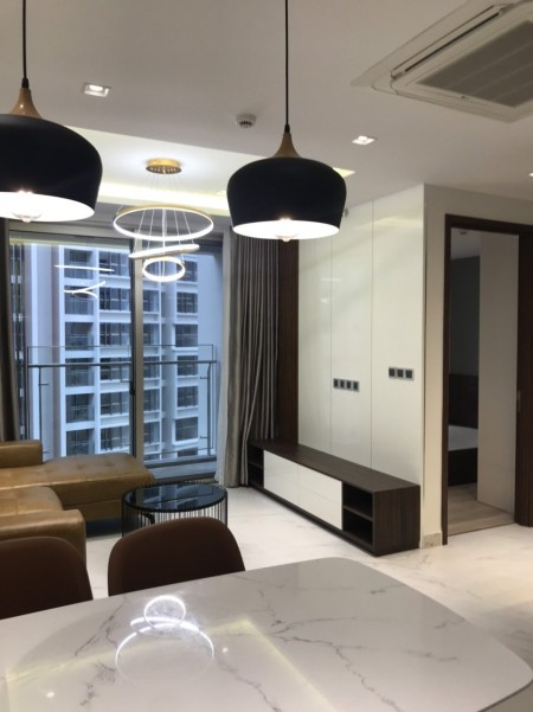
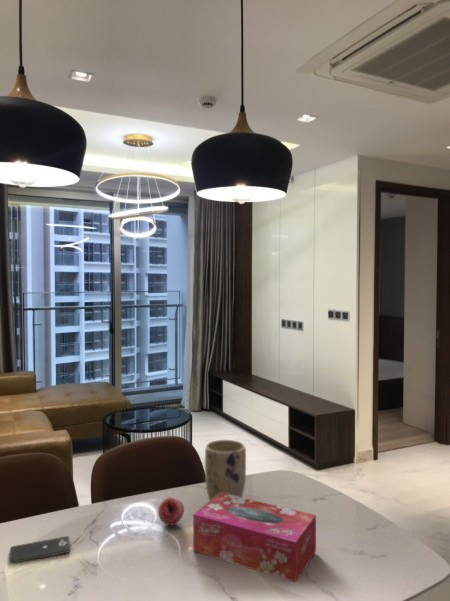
+ tissue box [192,493,317,583]
+ smartphone [8,535,72,564]
+ plant pot [204,439,247,502]
+ fruit [157,496,185,526]
